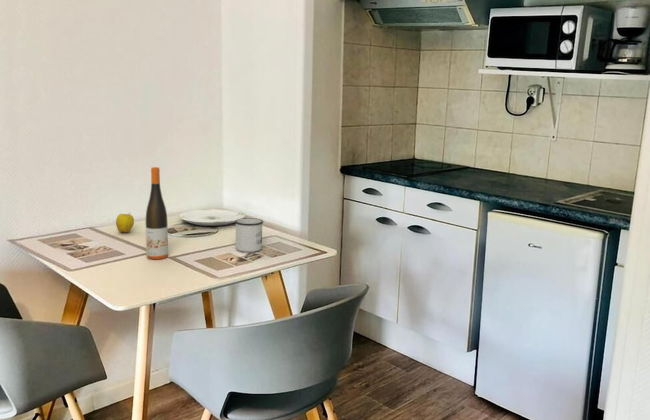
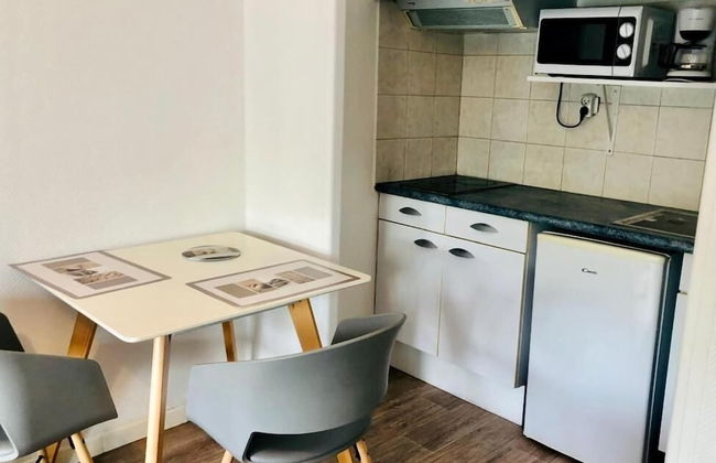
- mug [234,217,264,253]
- wine bottle [145,166,169,260]
- plate [178,208,246,227]
- apple [115,212,135,234]
